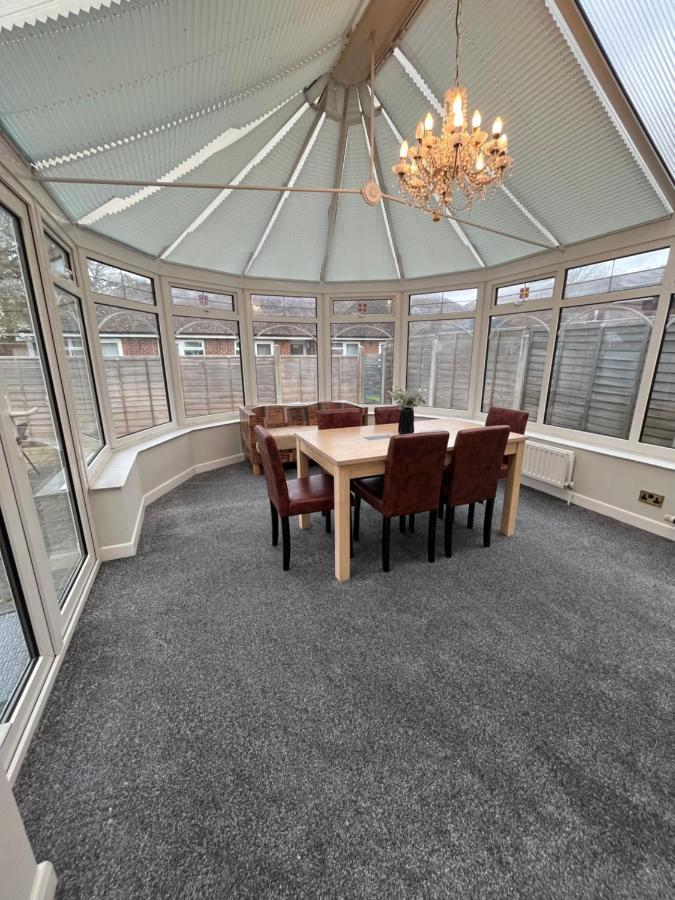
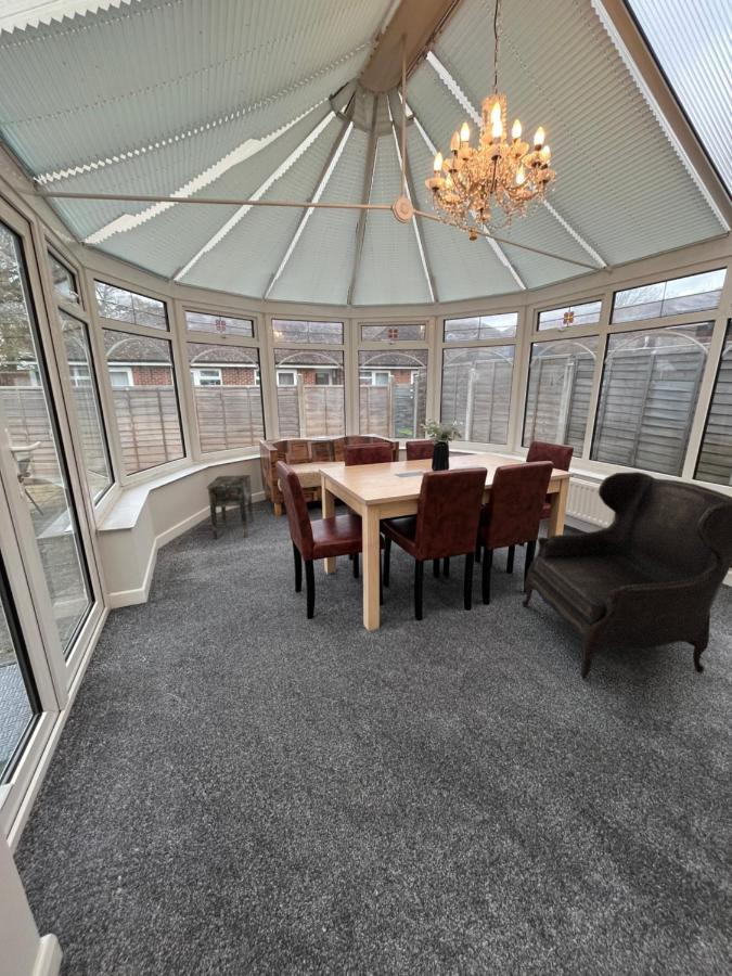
+ side table [206,474,255,540]
+ armchair [521,471,732,679]
